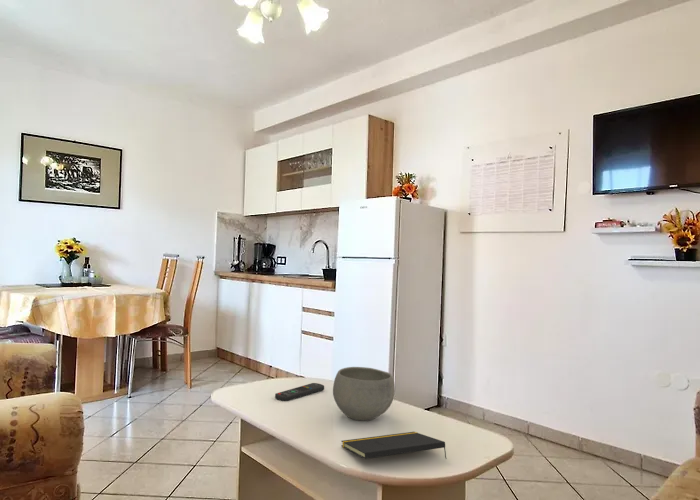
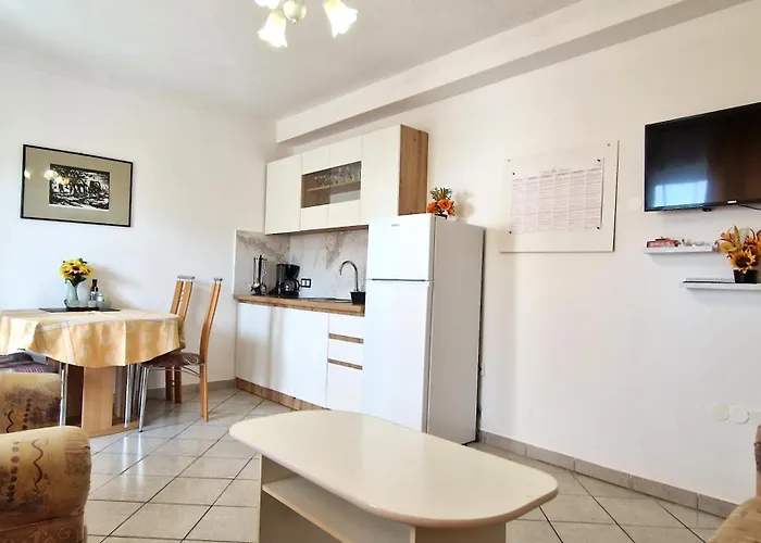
- bowl [332,366,396,421]
- remote control [274,382,325,402]
- notepad [340,431,448,460]
